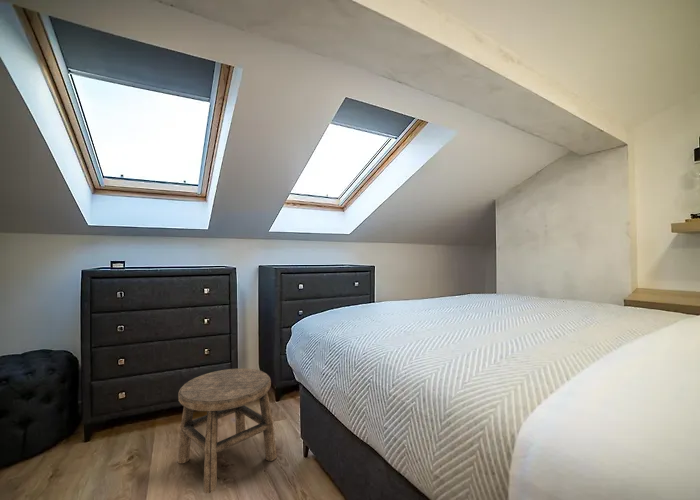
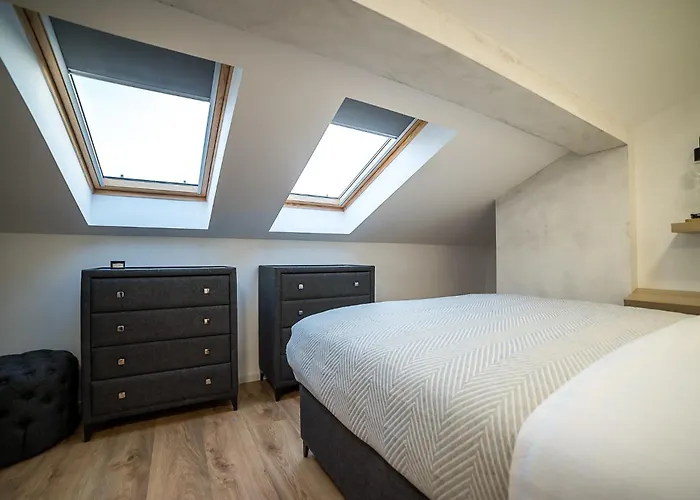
- stool [177,367,278,494]
